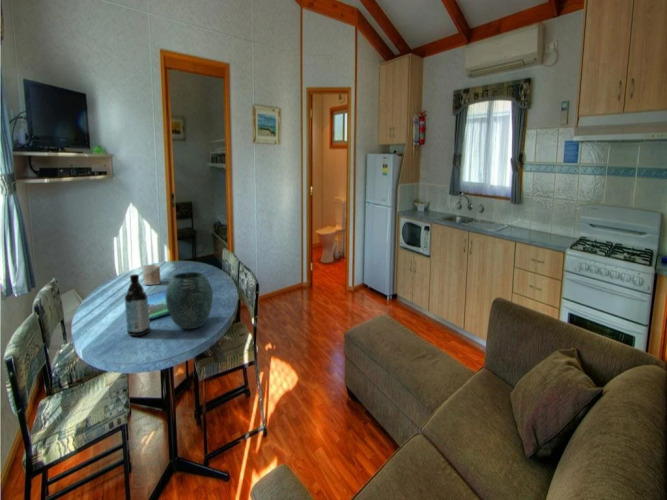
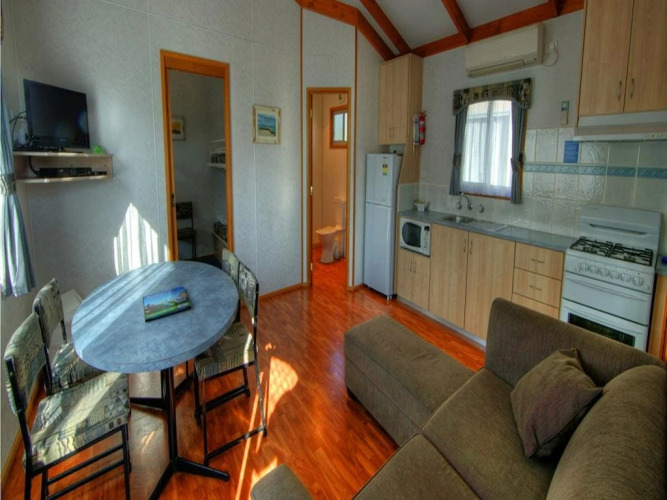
- vase [164,271,214,330]
- water bottle [124,273,151,337]
- mug [141,264,162,286]
